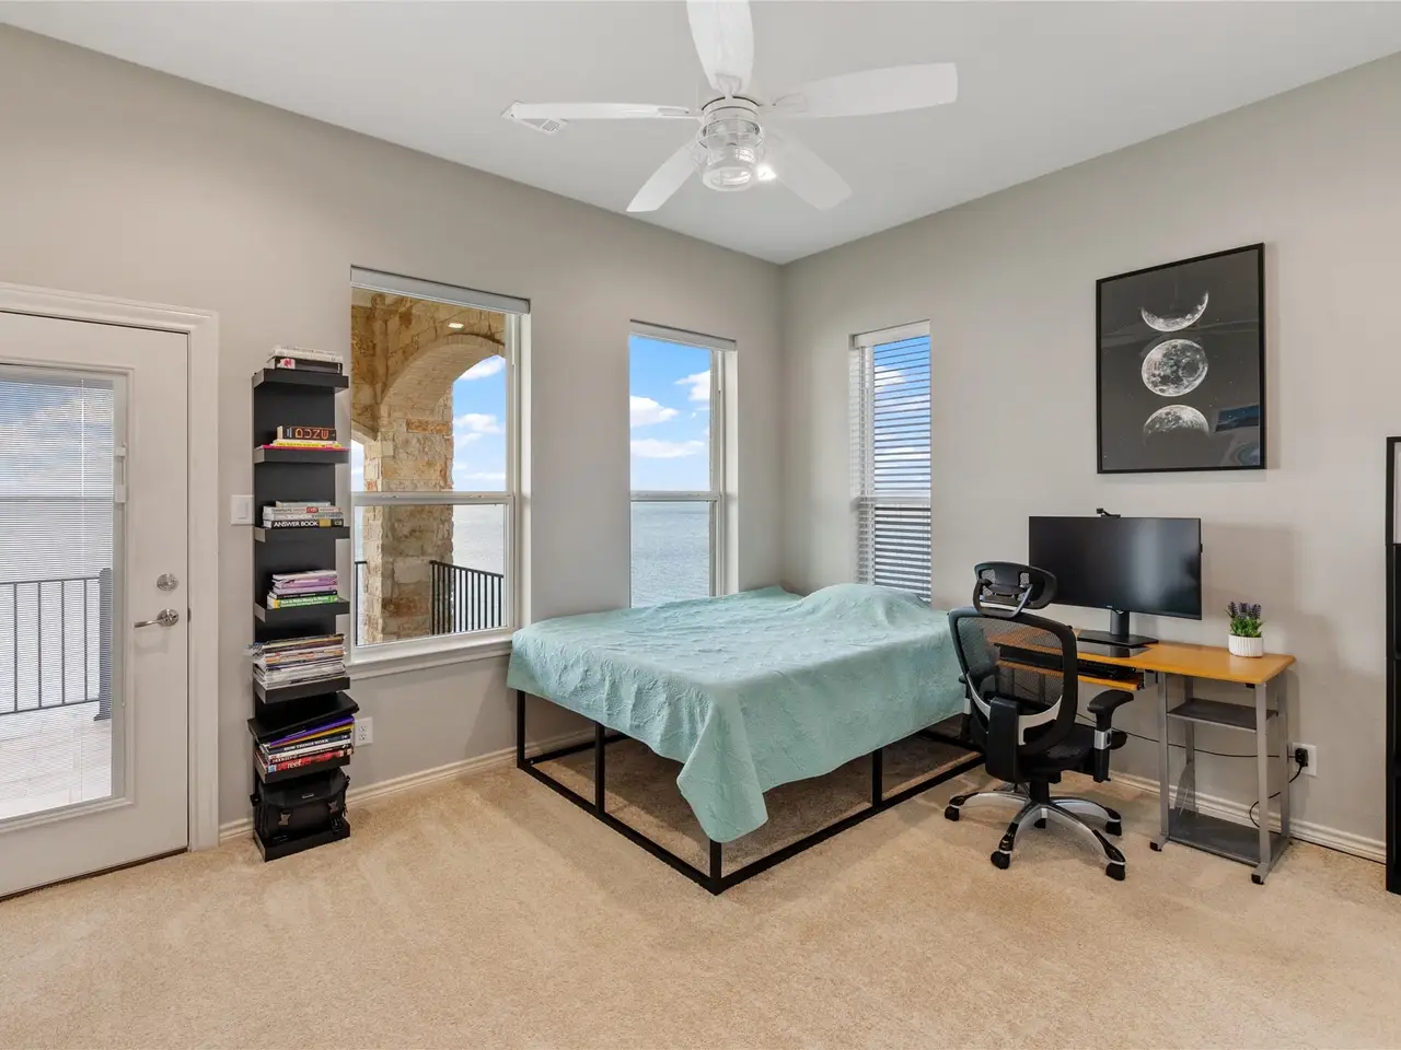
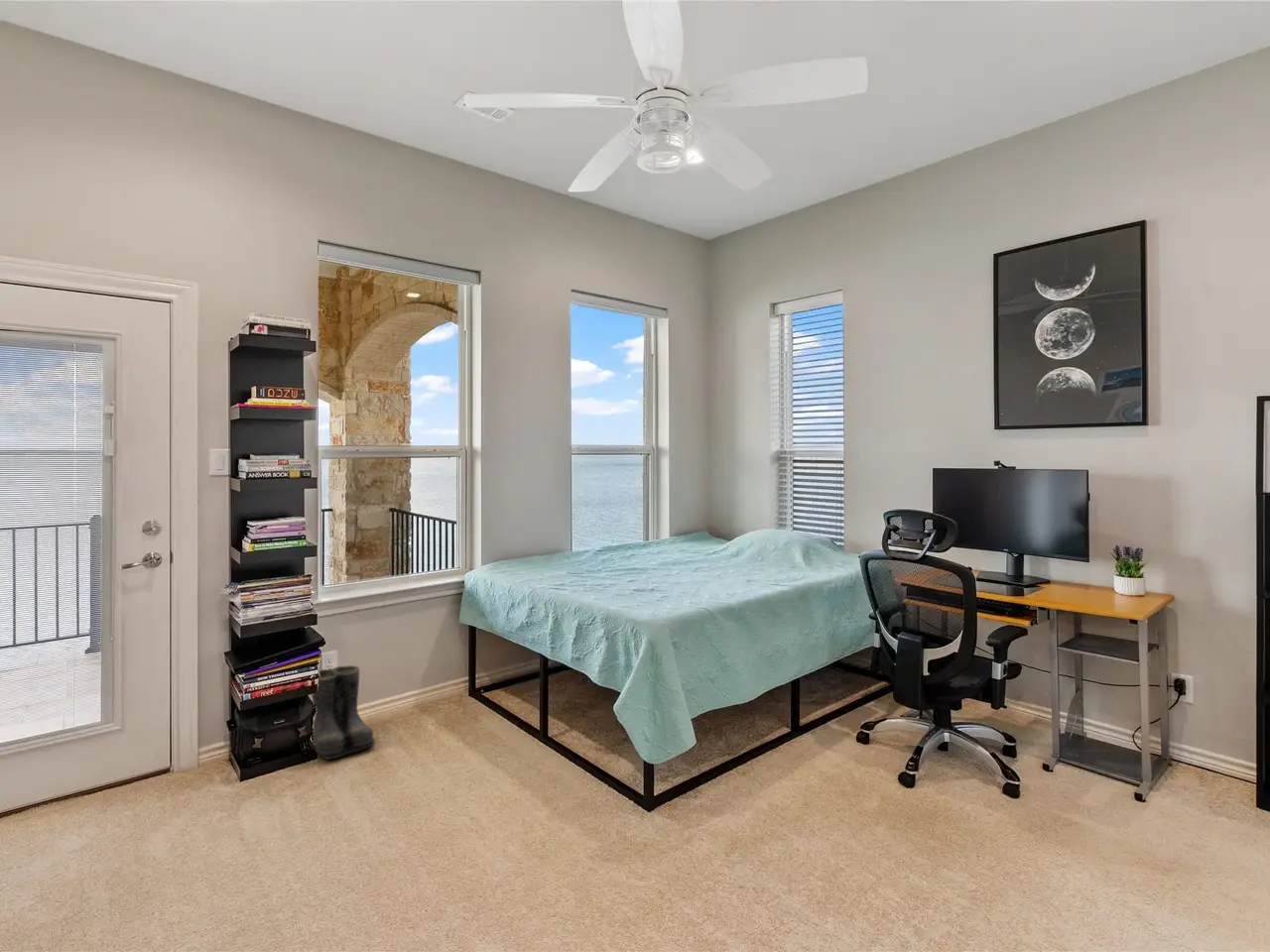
+ boots [311,664,379,761]
